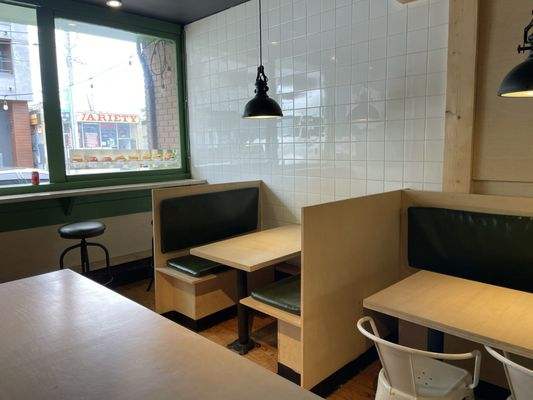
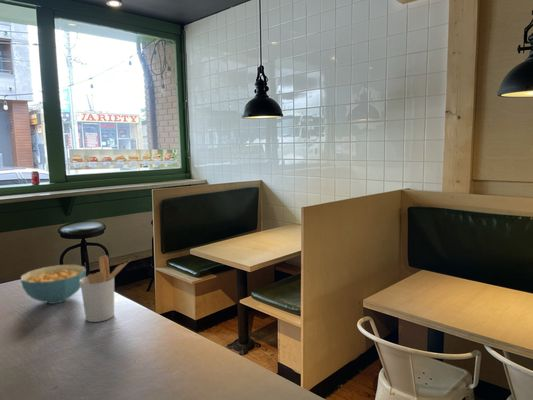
+ utensil holder [80,254,132,323]
+ cereal bowl [20,264,87,305]
